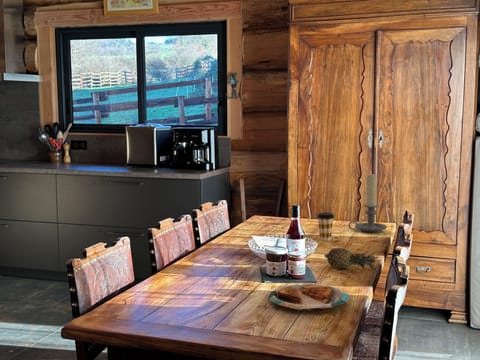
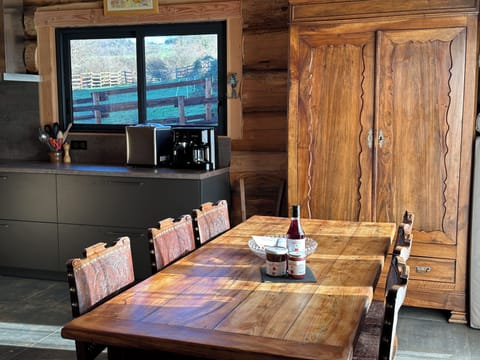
- candle holder [348,172,388,233]
- fruit [323,247,379,272]
- coffee cup [316,211,335,242]
- plate [268,282,351,311]
